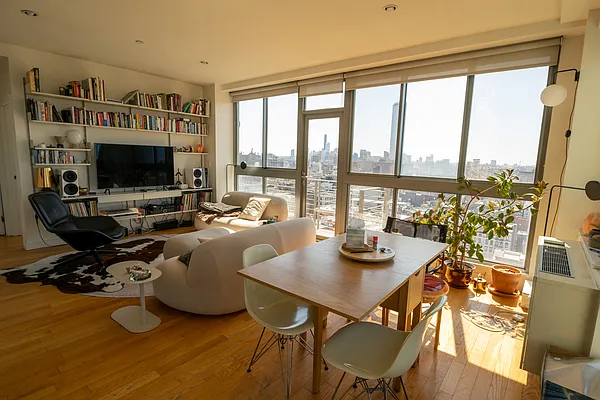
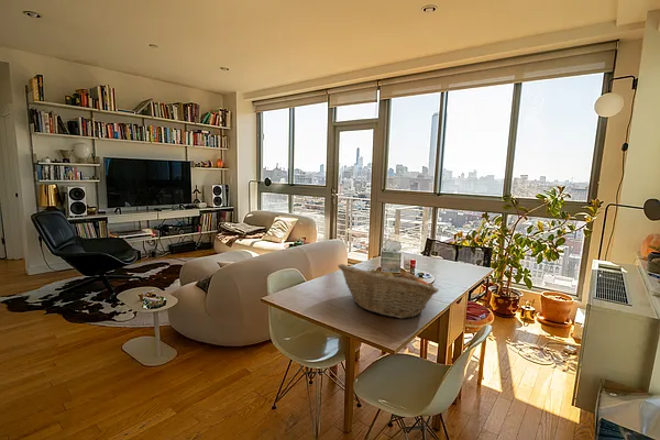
+ fruit basket [337,263,440,320]
